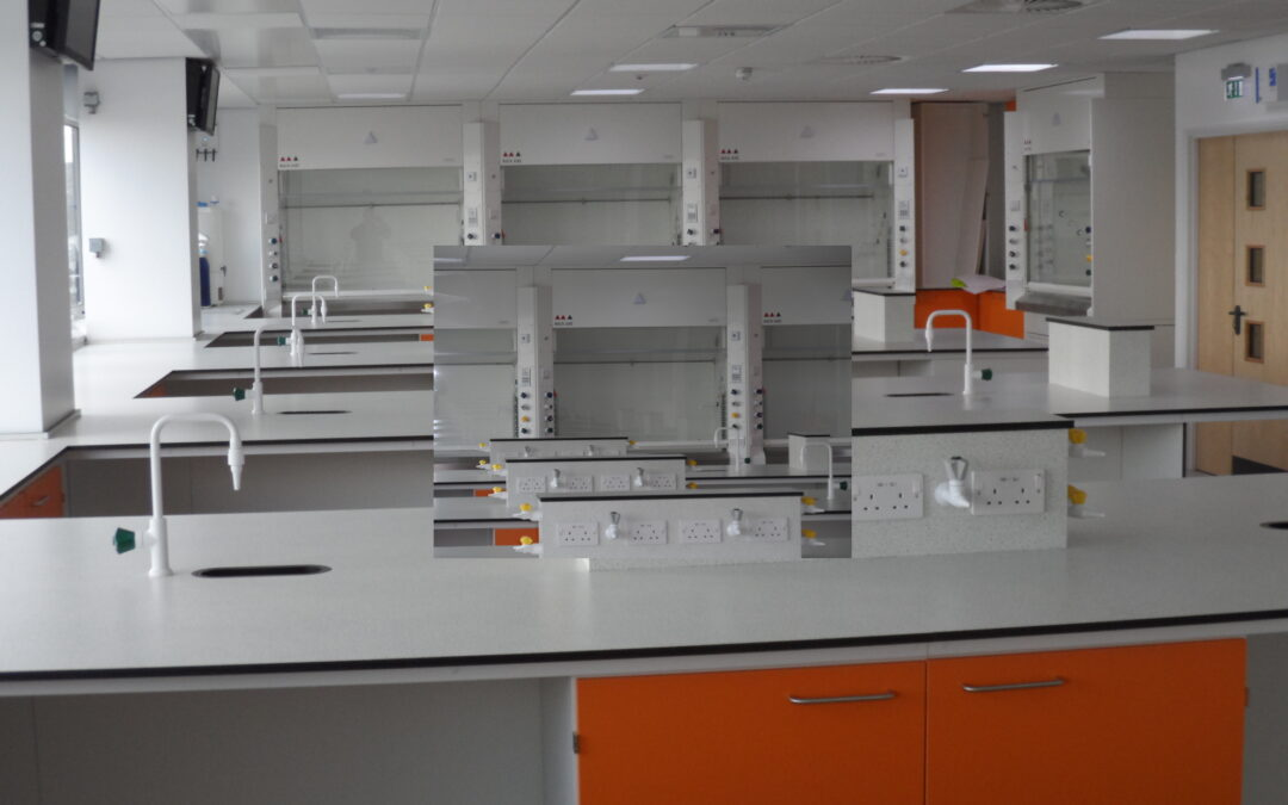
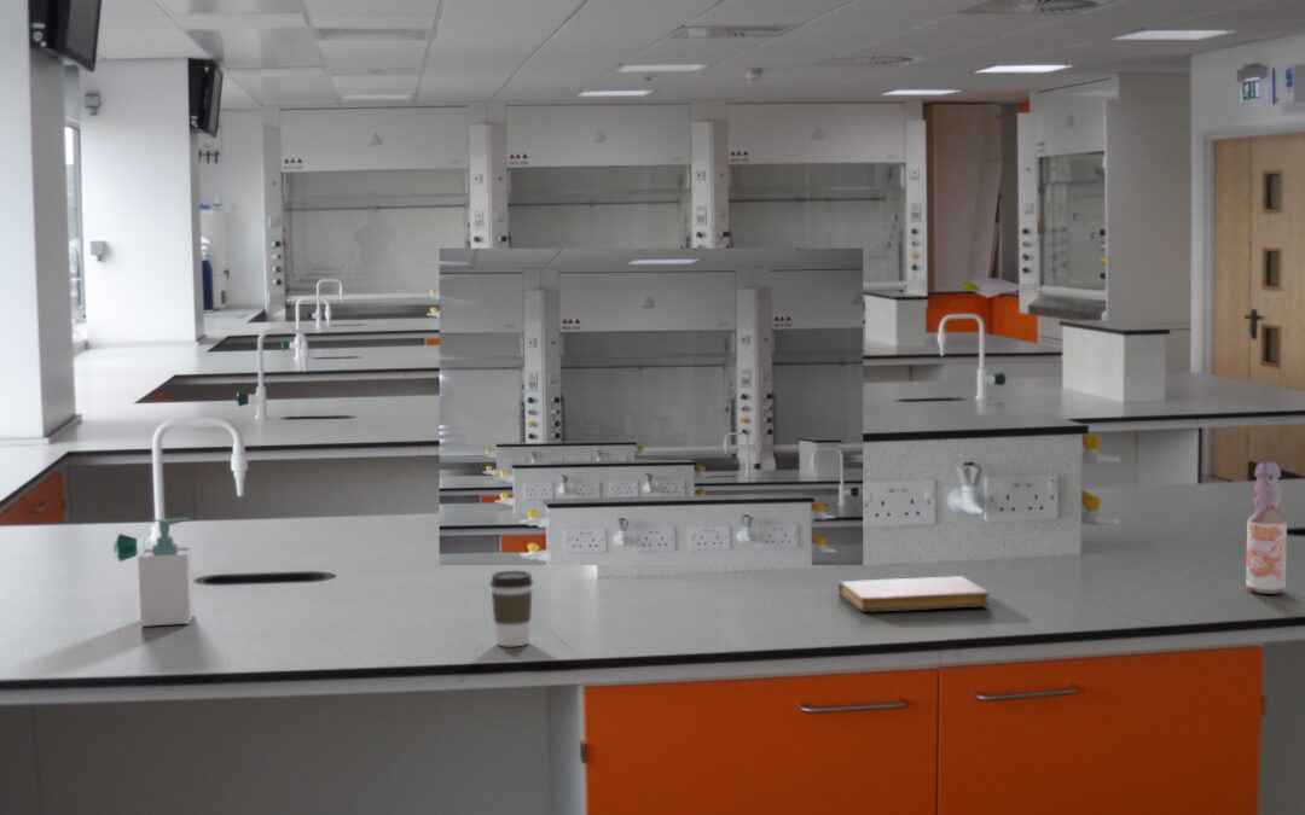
+ notebook [837,575,991,613]
+ coffee cup [489,570,534,647]
+ soap bottle [137,517,196,628]
+ bottle [1245,461,1288,595]
